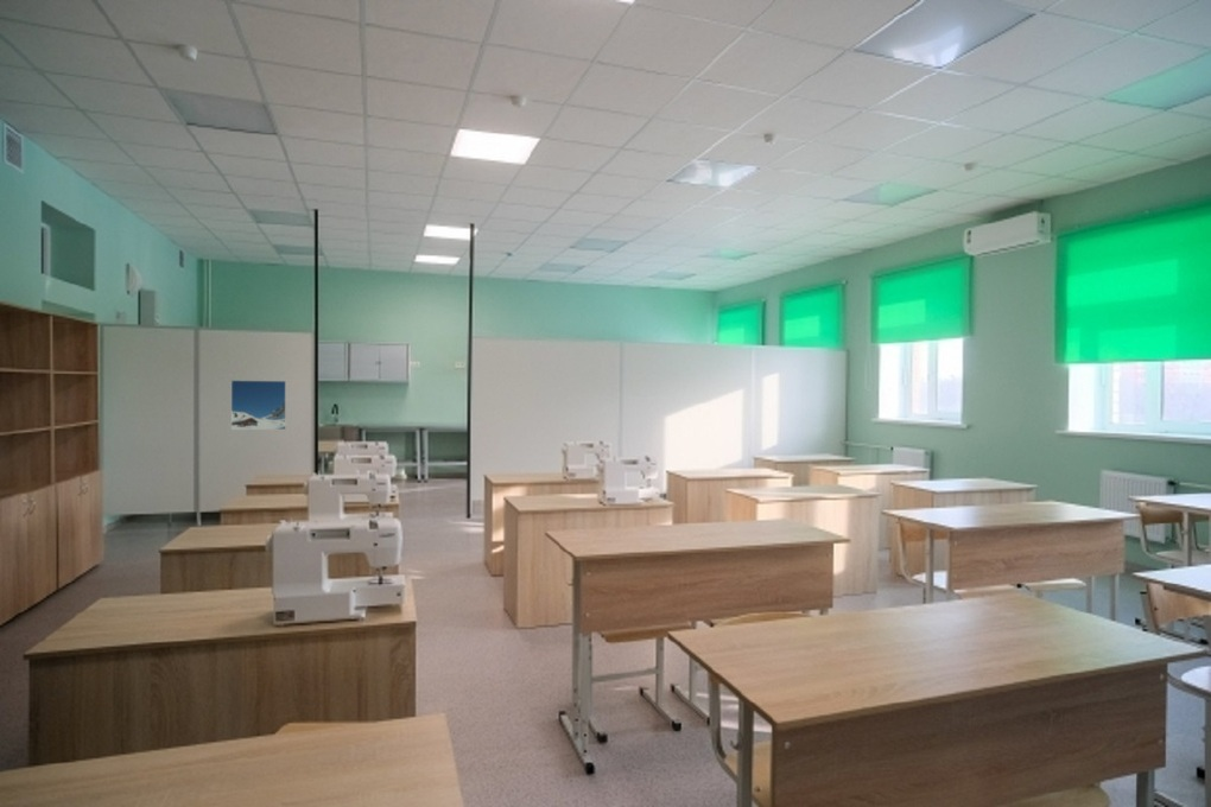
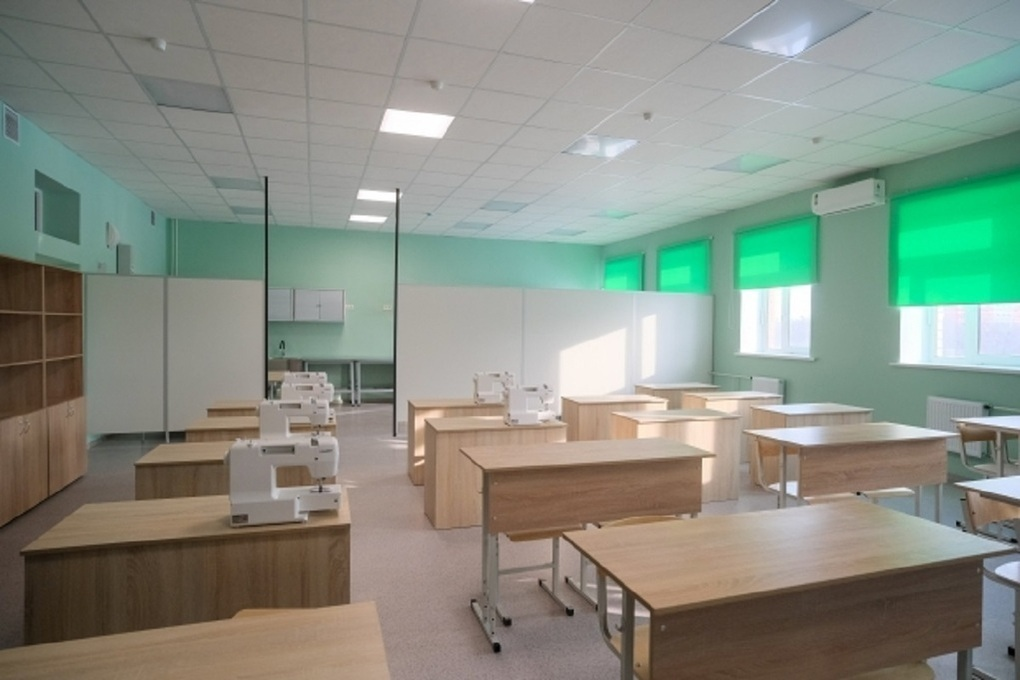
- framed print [230,379,287,431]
